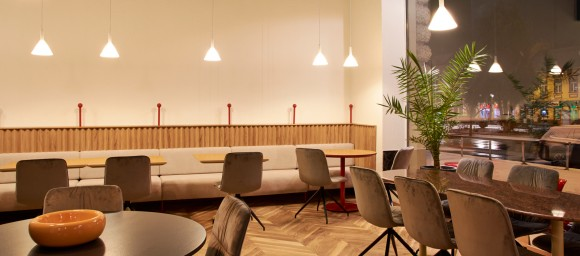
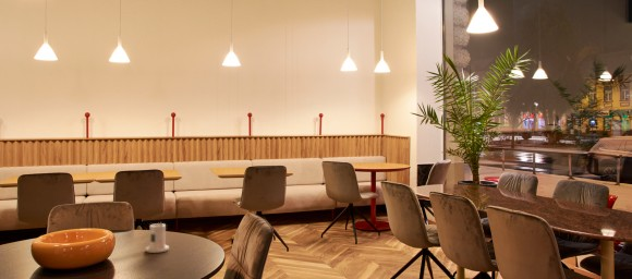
+ candle [145,221,170,254]
